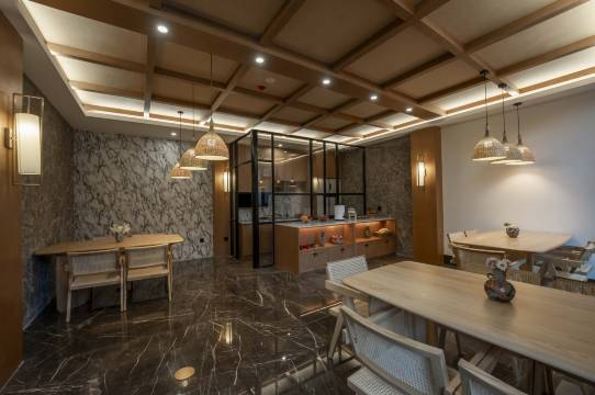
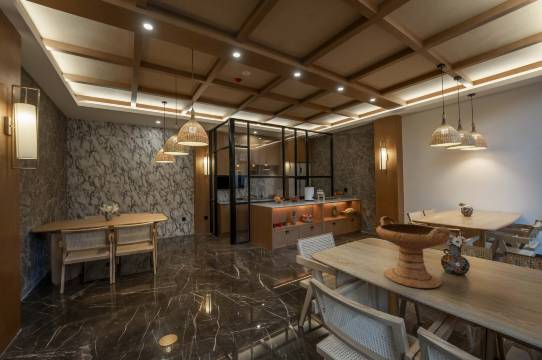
+ decorative bowl [375,215,452,289]
